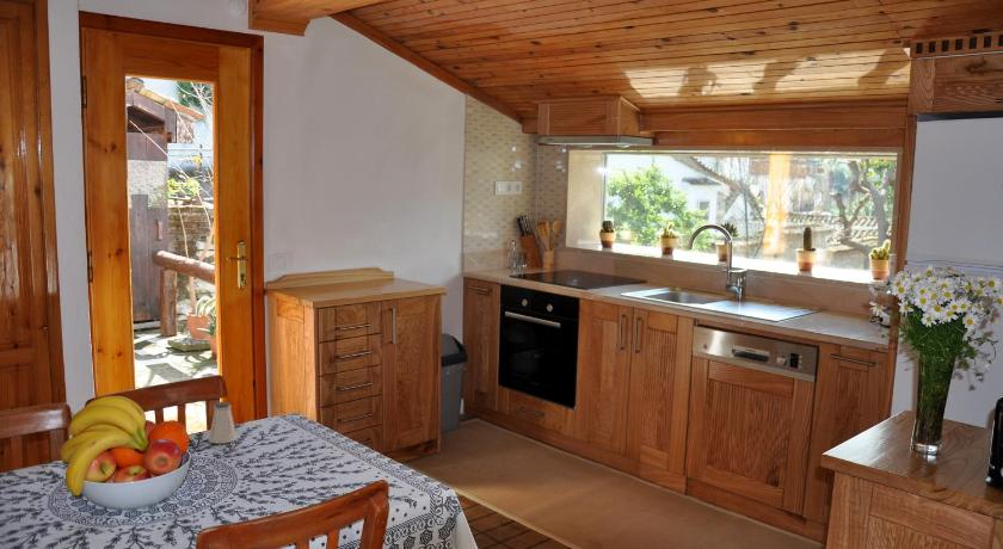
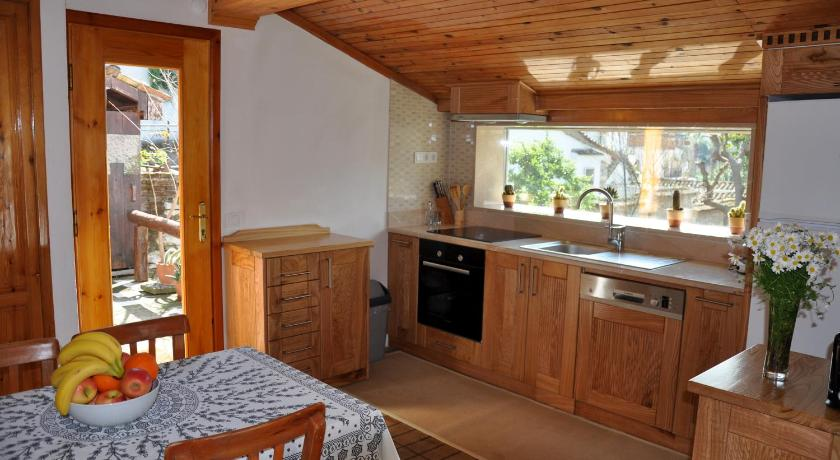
- saltshaker [208,401,238,445]
